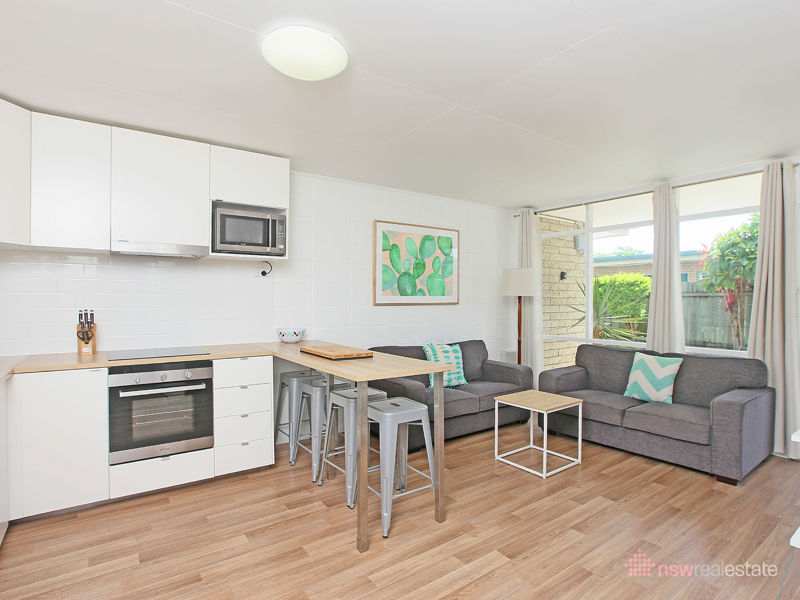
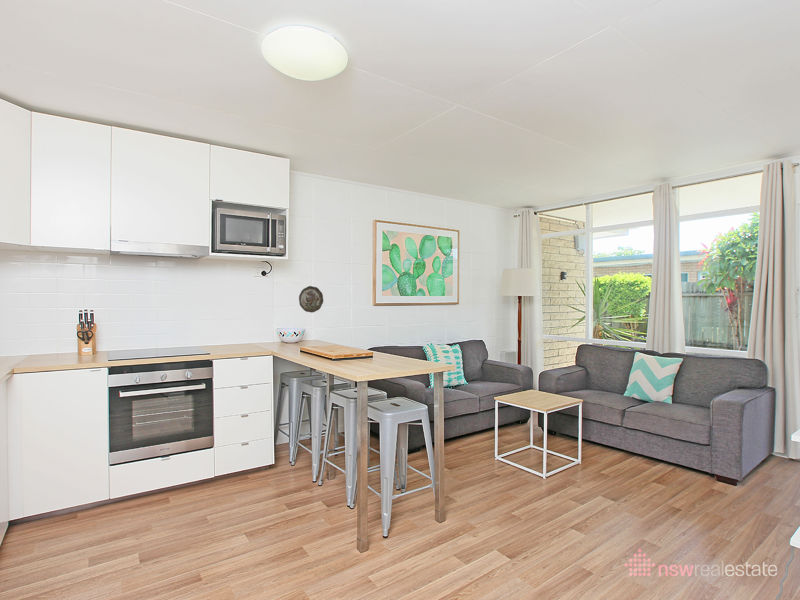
+ decorative plate [298,285,324,313]
